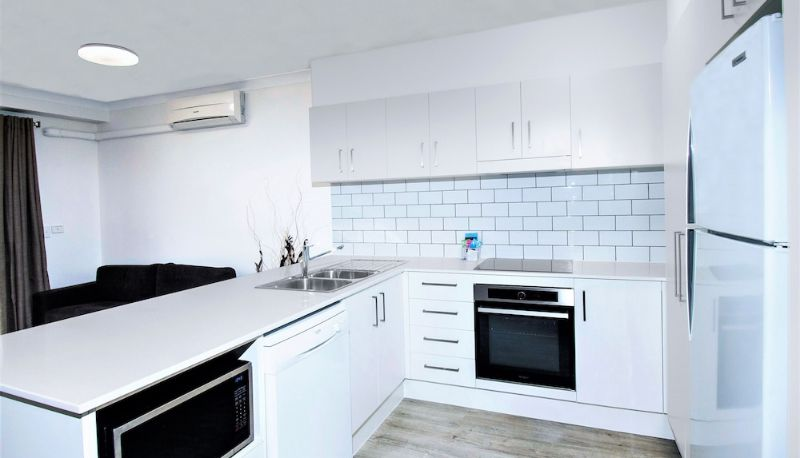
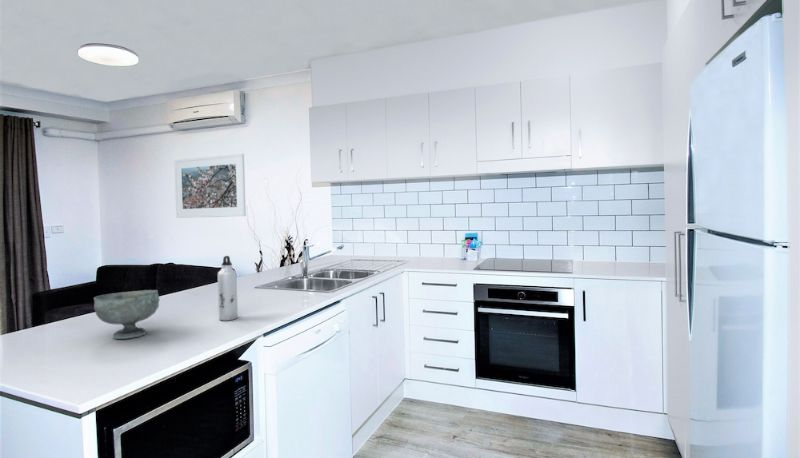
+ water bottle [217,255,239,322]
+ bowl [93,289,160,340]
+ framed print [173,153,247,219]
